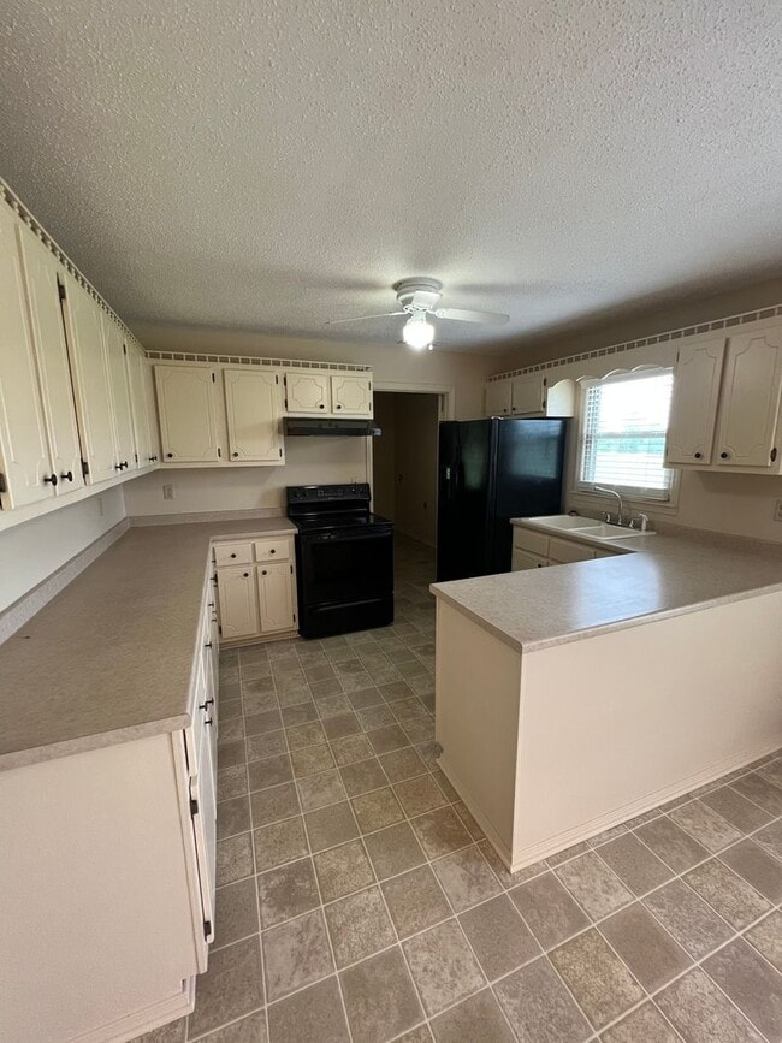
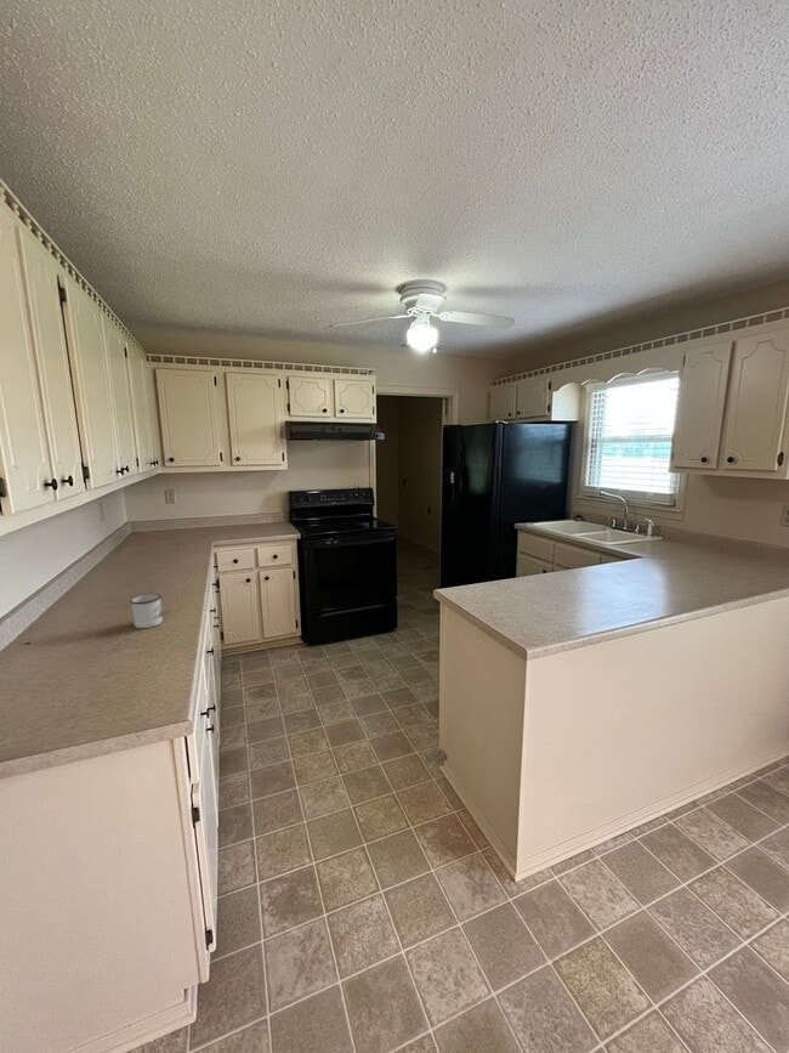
+ mug [129,593,164,629]
